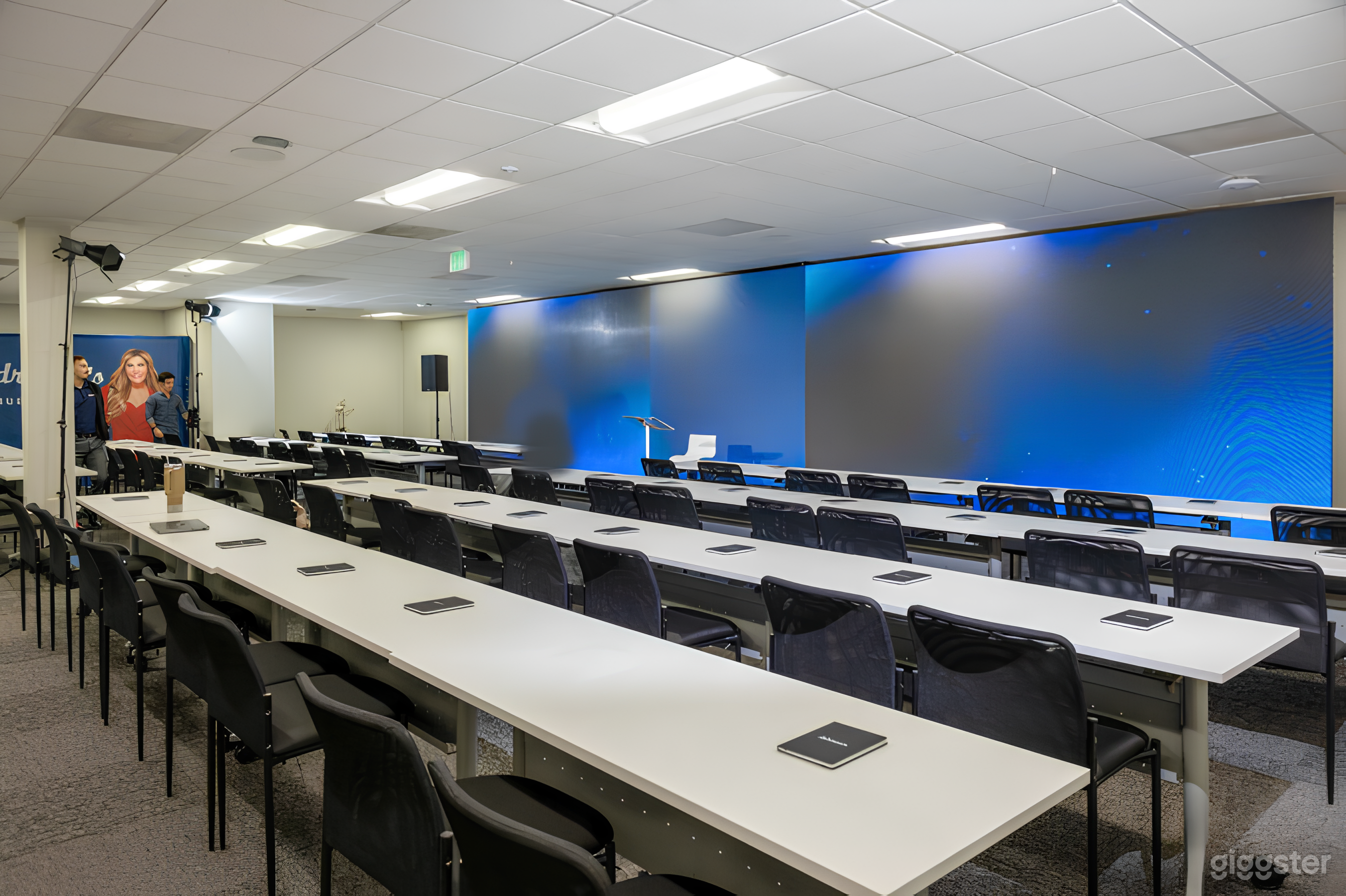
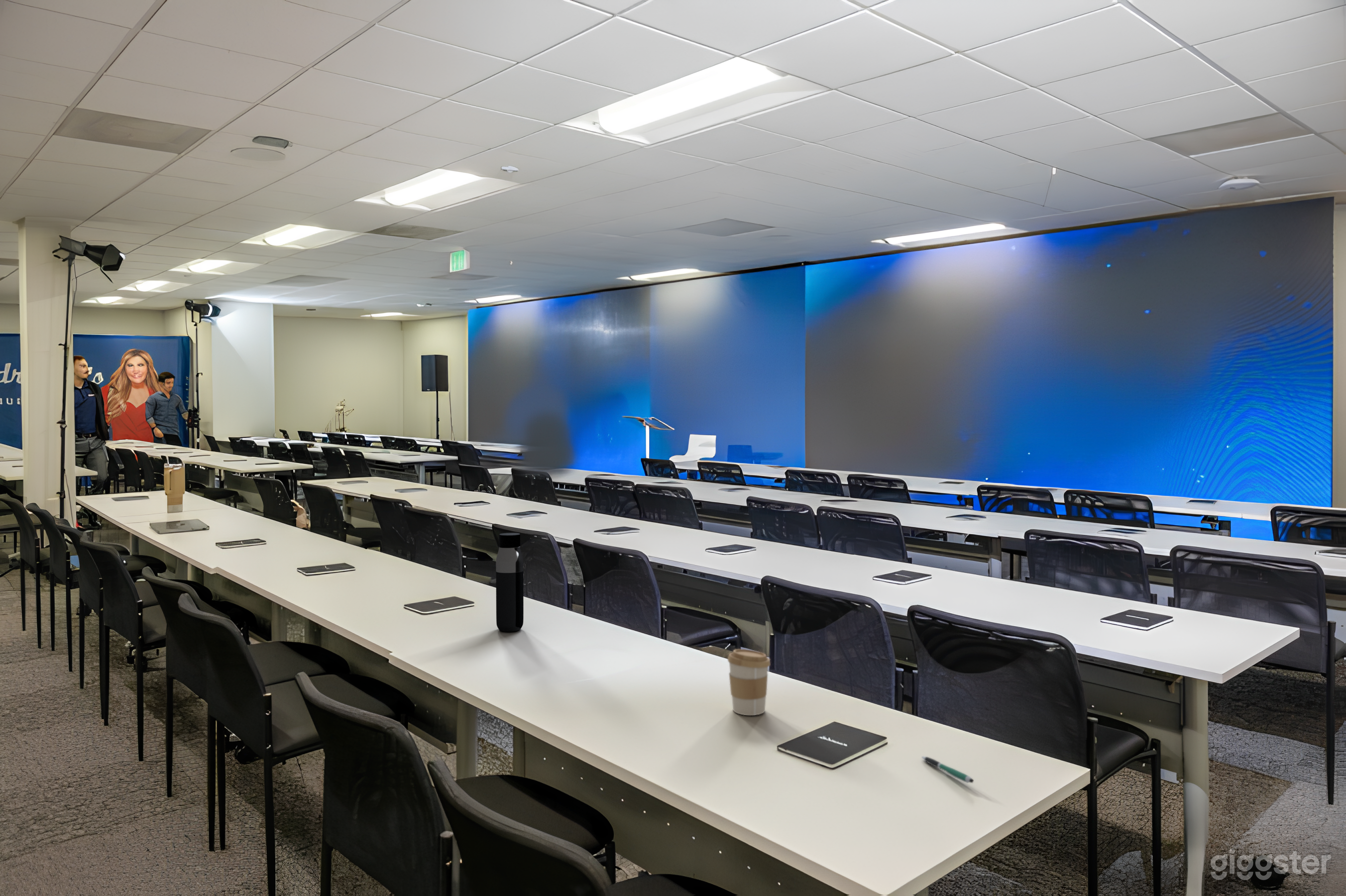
+ pen [921,756,974,784]
+ coffee cup [727,649,771,716]
+ water bottle [495,533,524,632]
